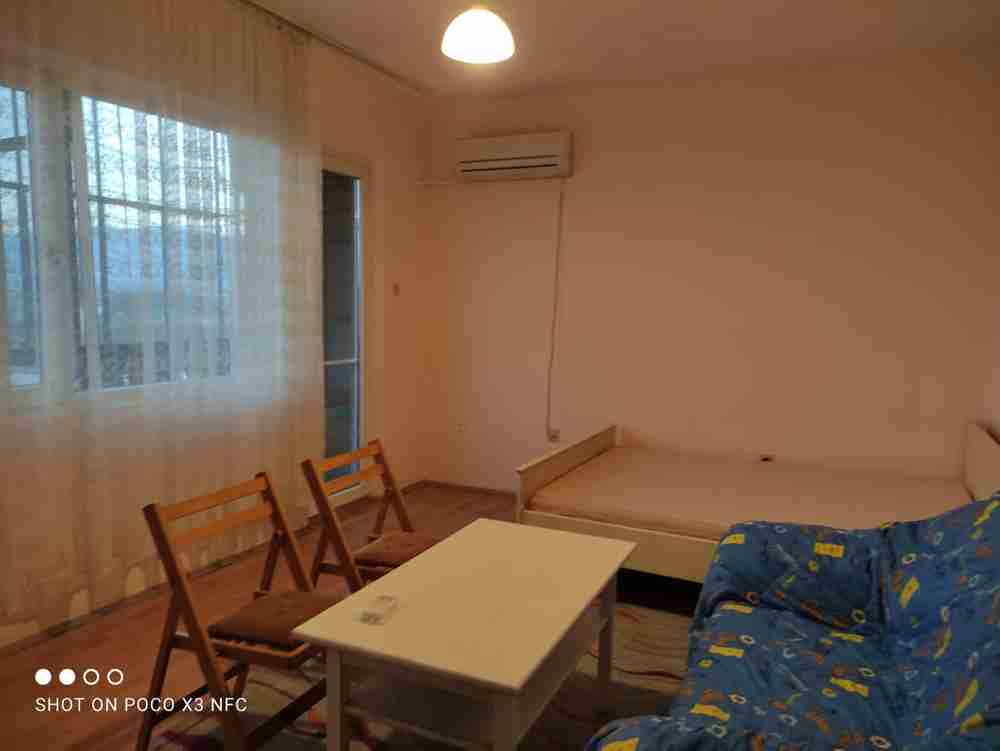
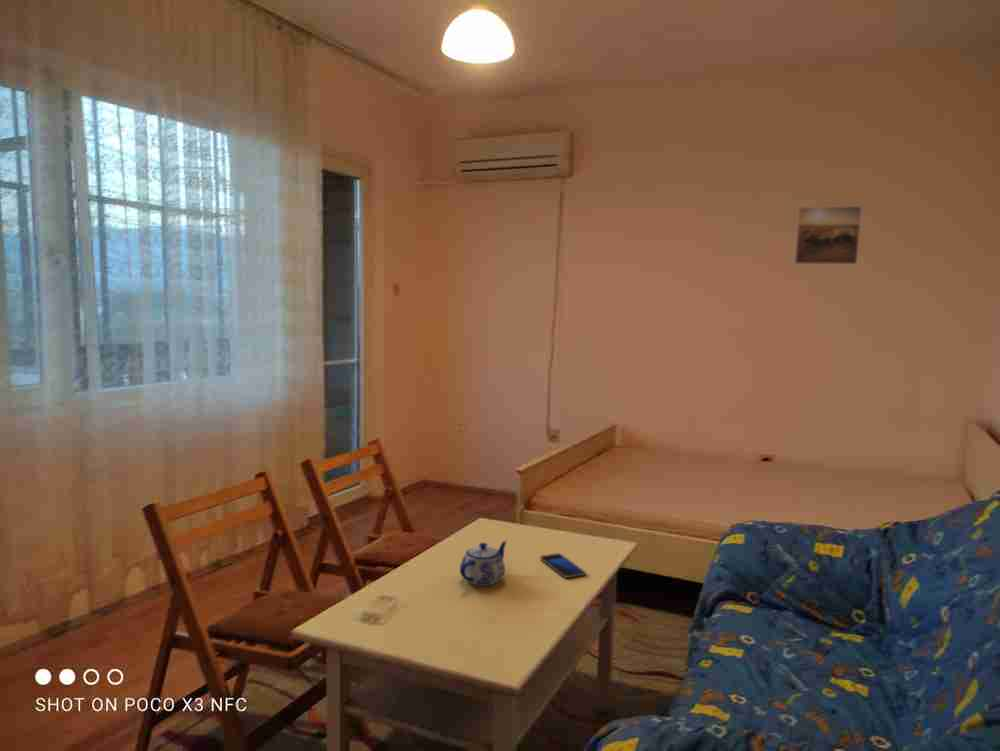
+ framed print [794,205,863,266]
+ smartphone [539,552,587,579]
+ teapot [459,540,508,587]
